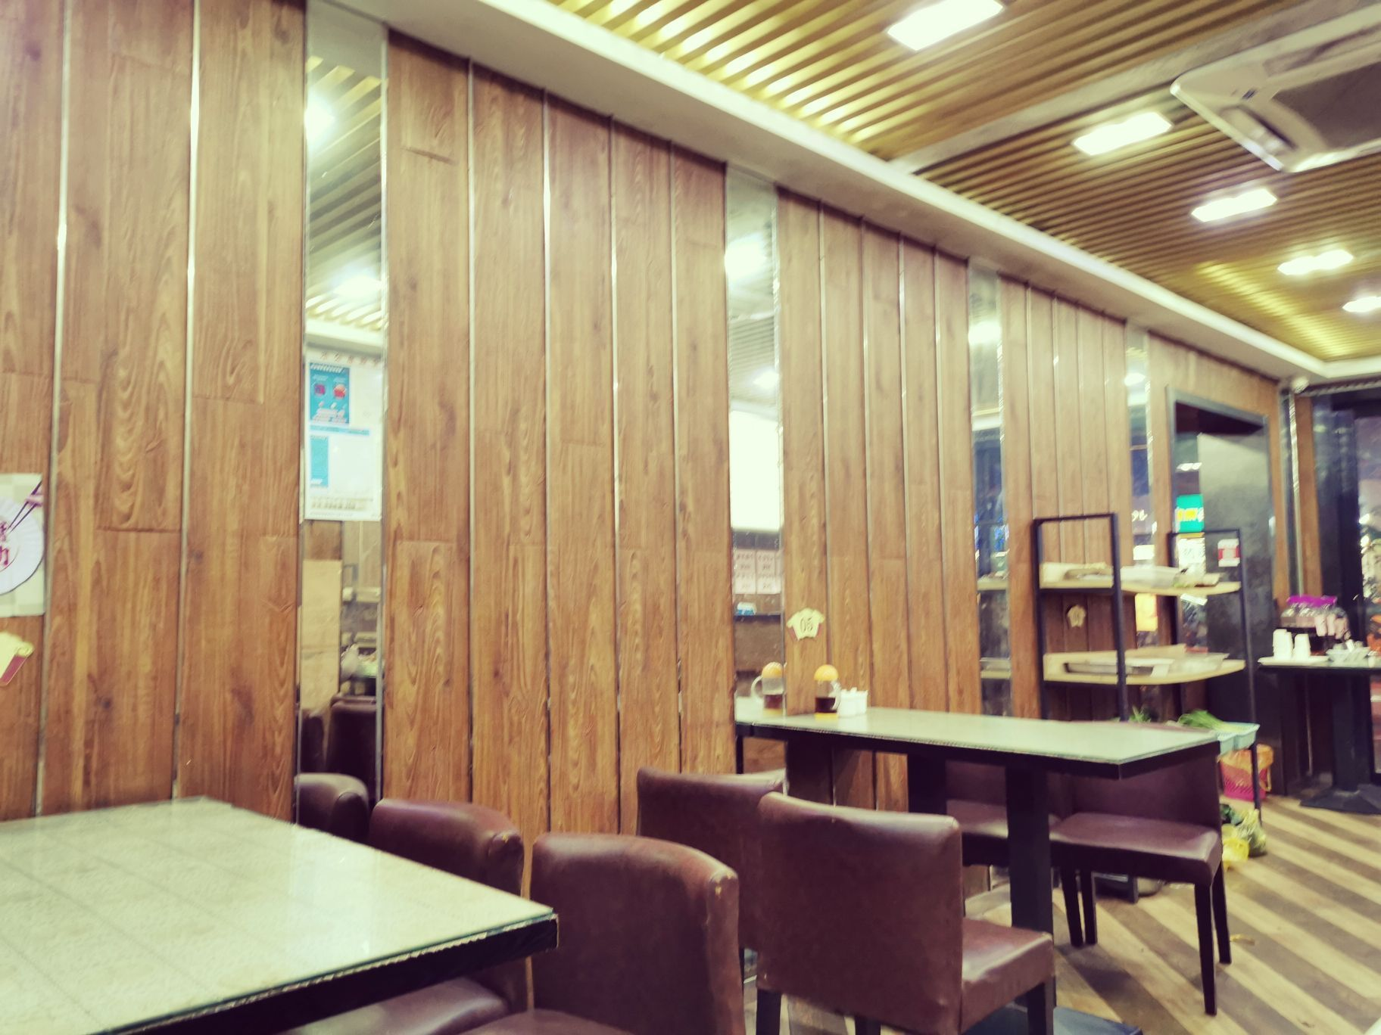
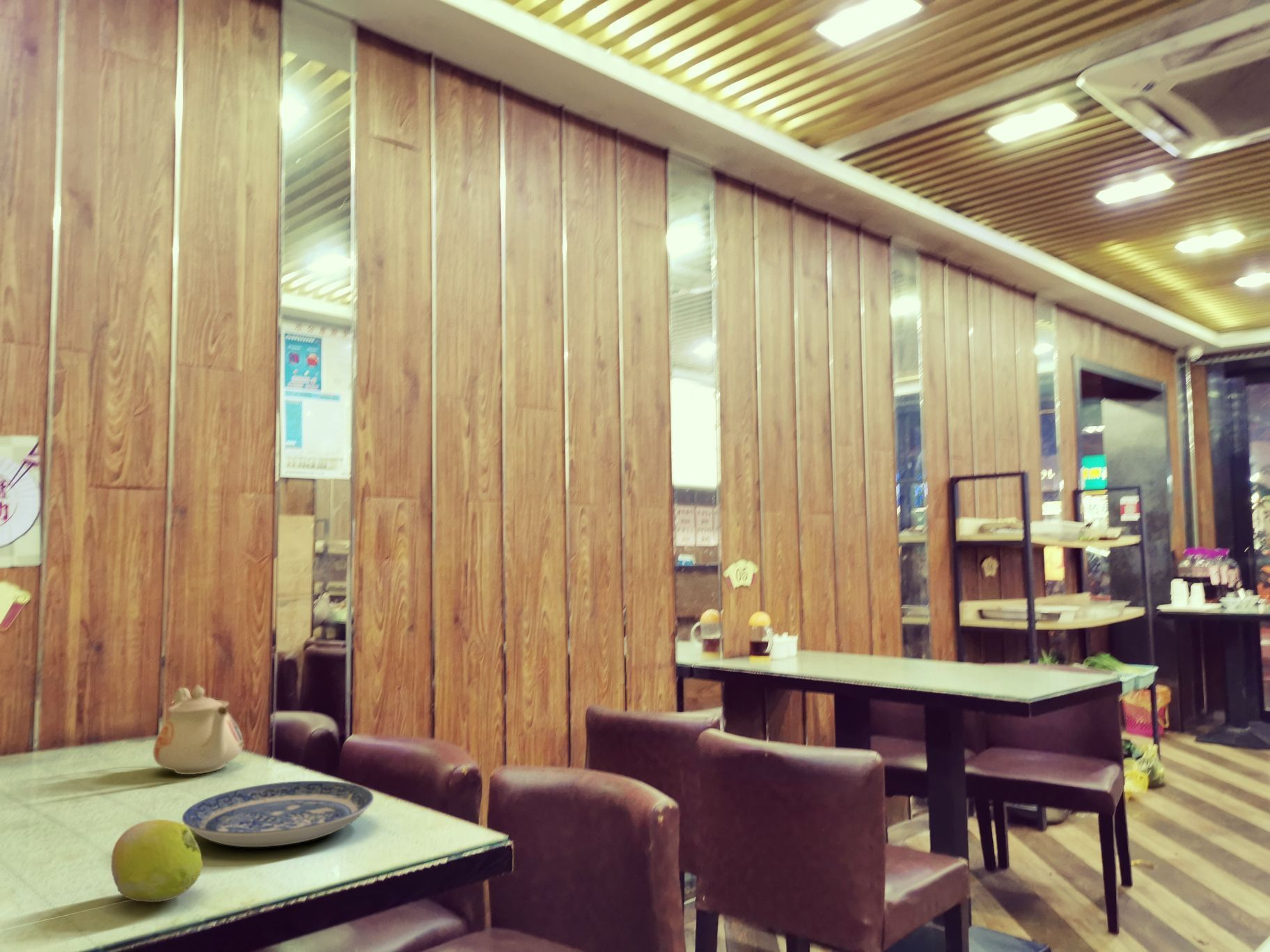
+ teapot [152,684,244,775]
+ fruit [111,819,205,903]
+ plate [182,780,375,848]
